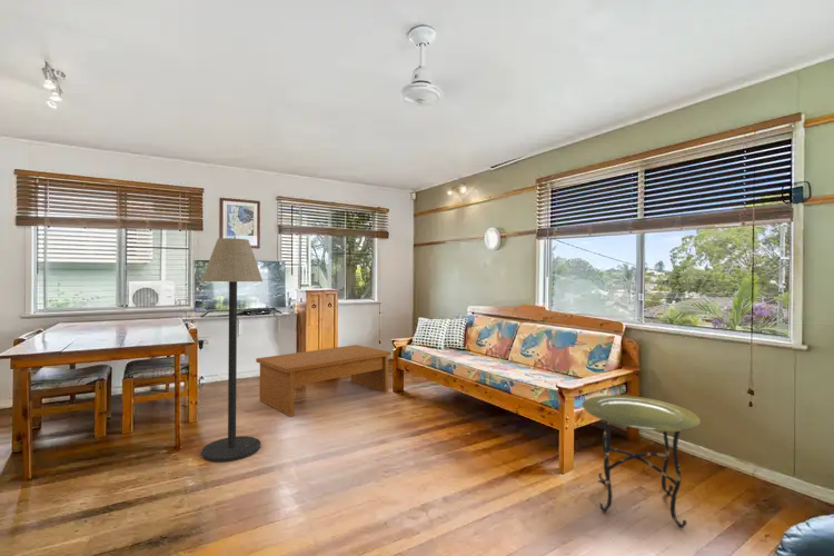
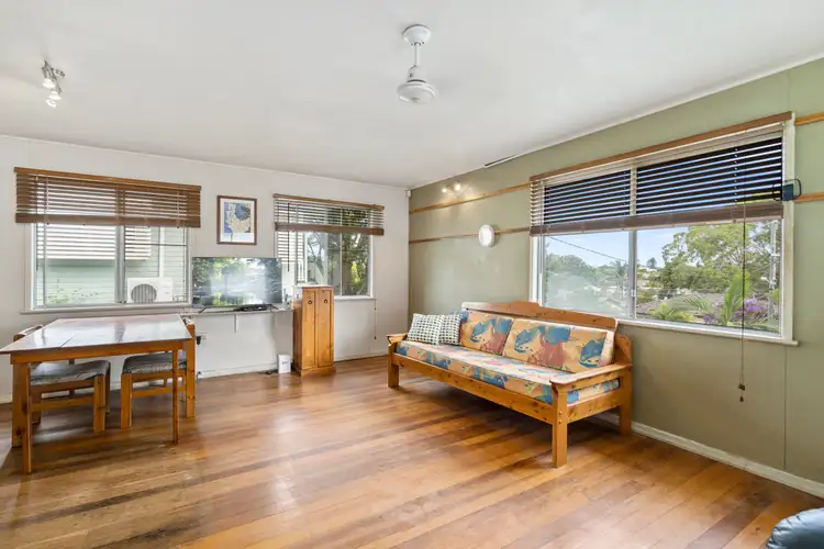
- floor lamp [200,237,264,463]
- coffee table [255,344,391,417]
- side table [580,394,702,529]
